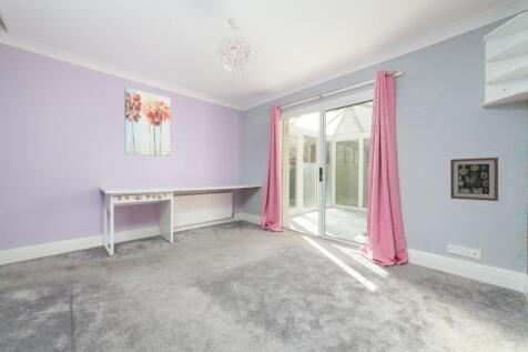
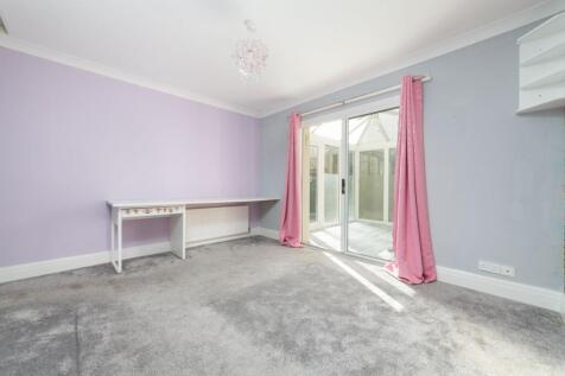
- wall art [124,87,172,158]
- wall art [449,157,499,202]
